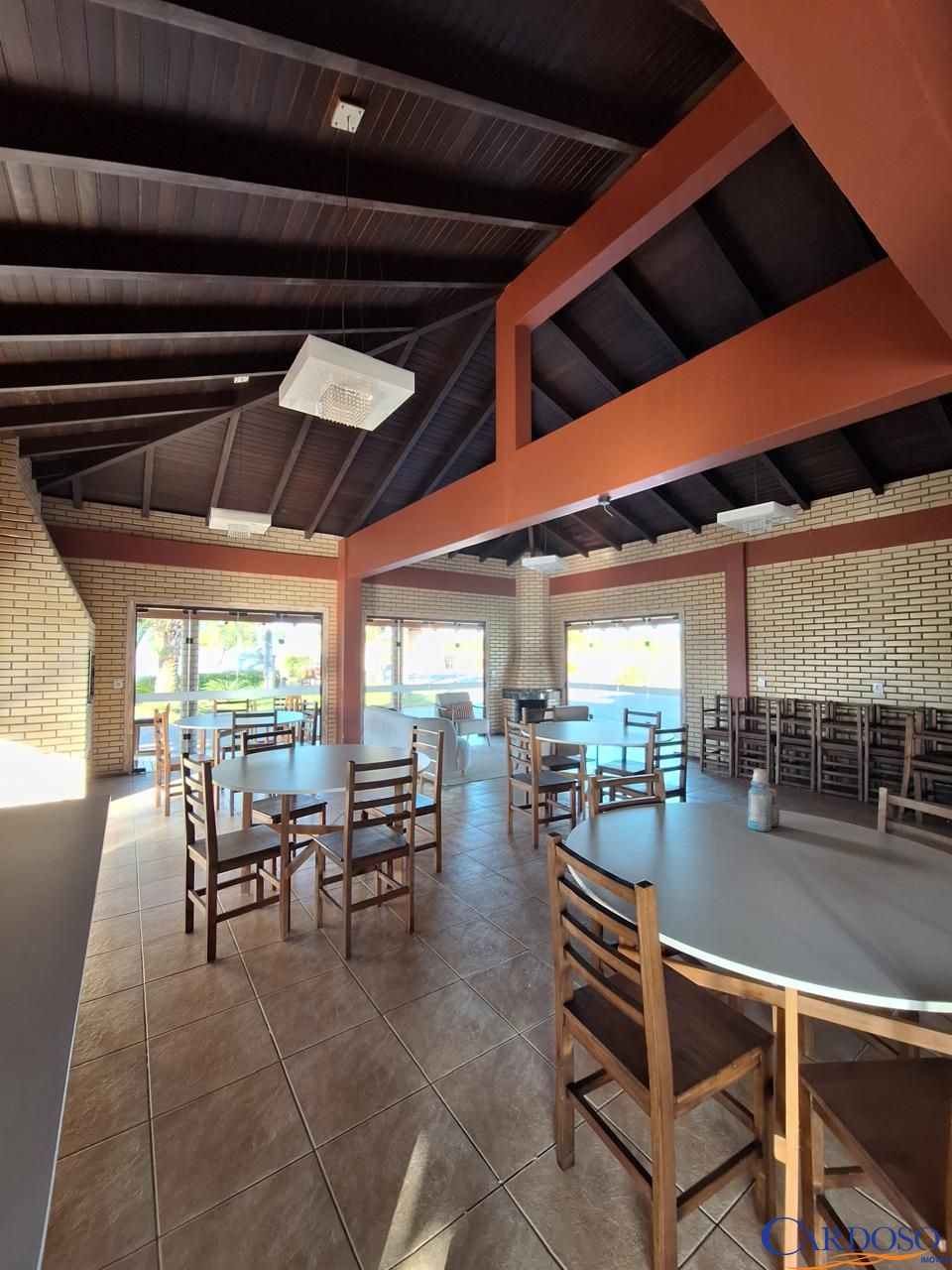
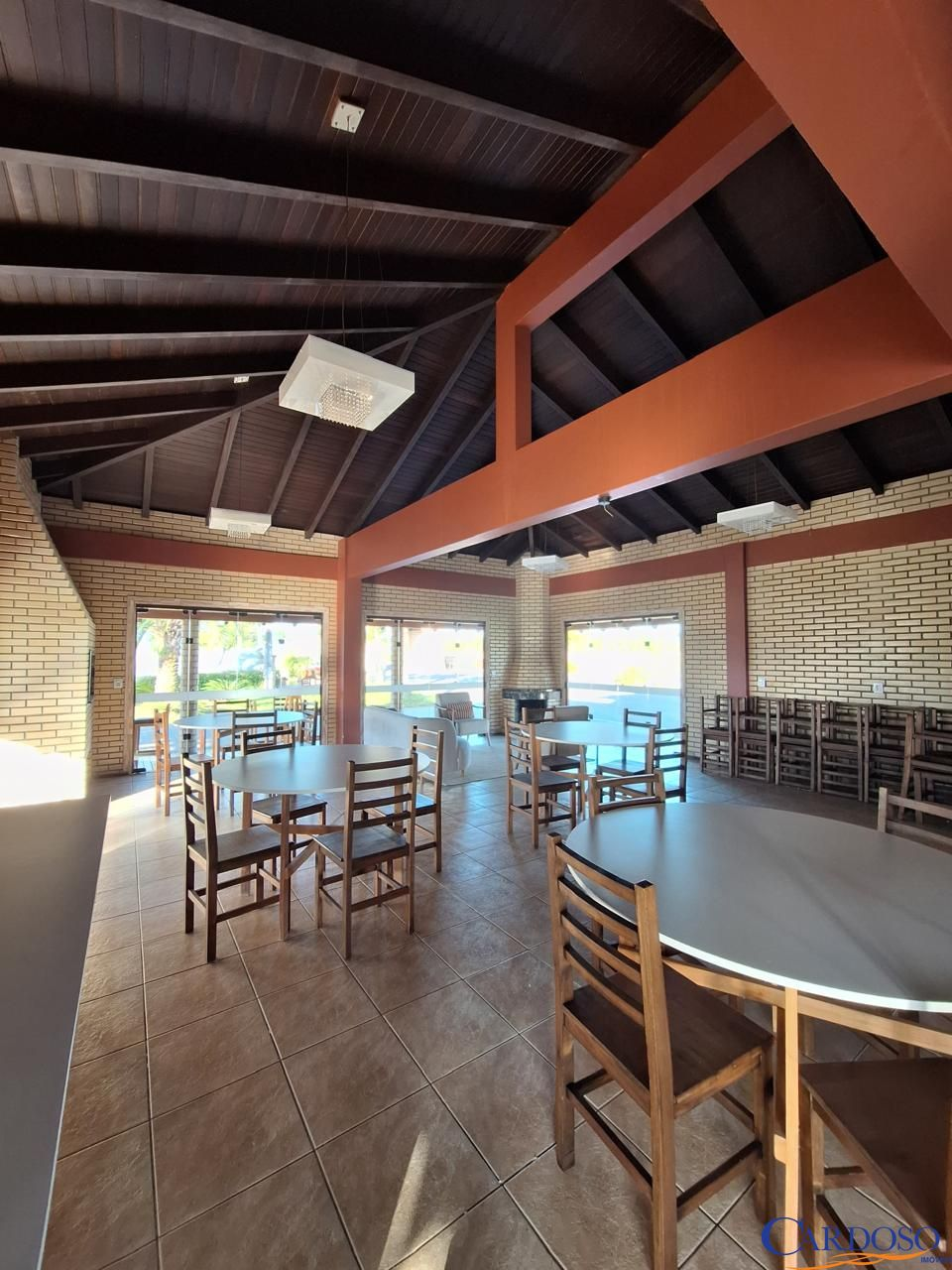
- bottle [747,767,780,832]
